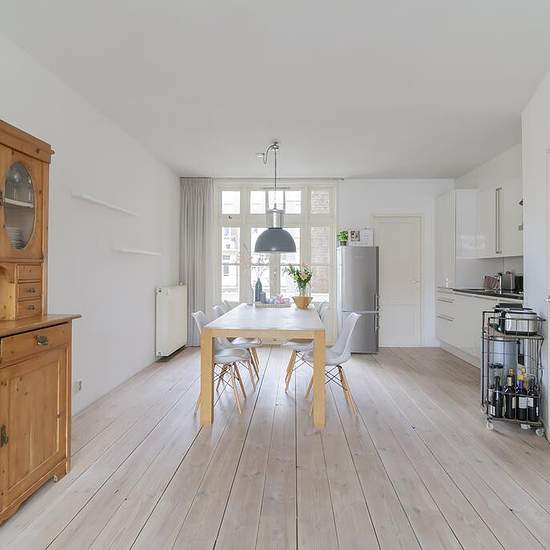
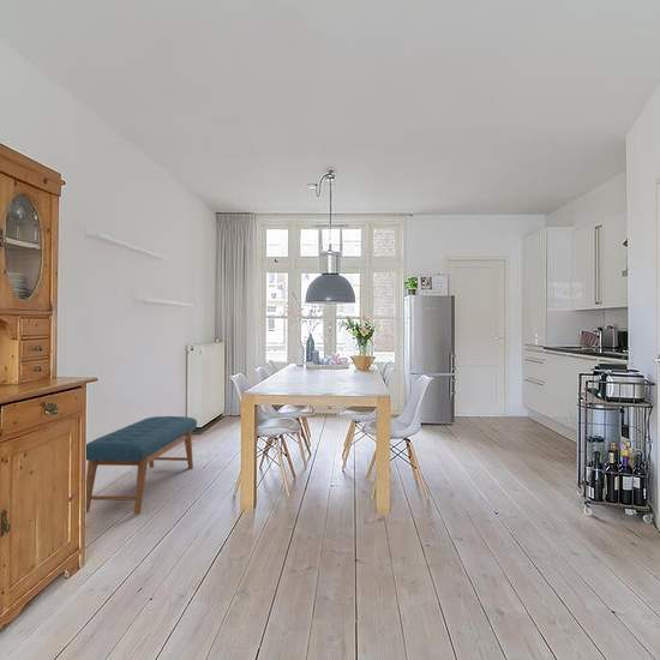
+ bench [85,415,198,515]
